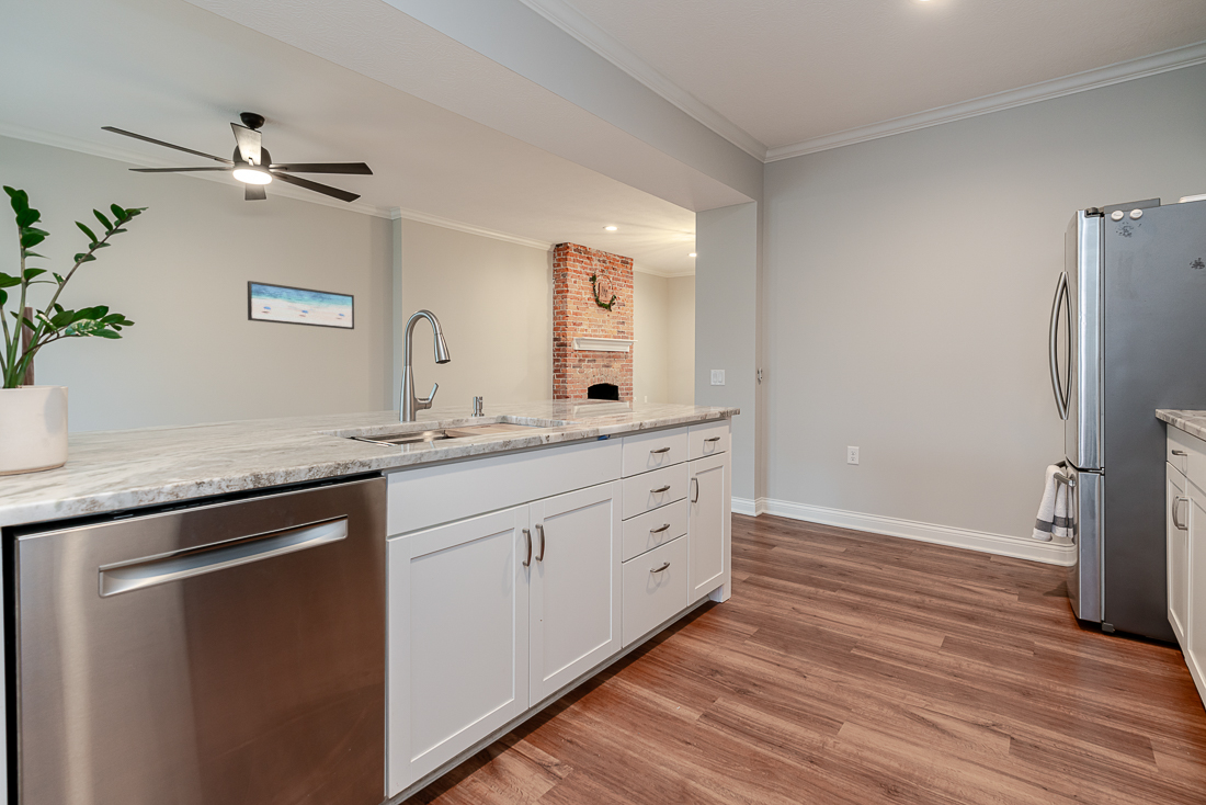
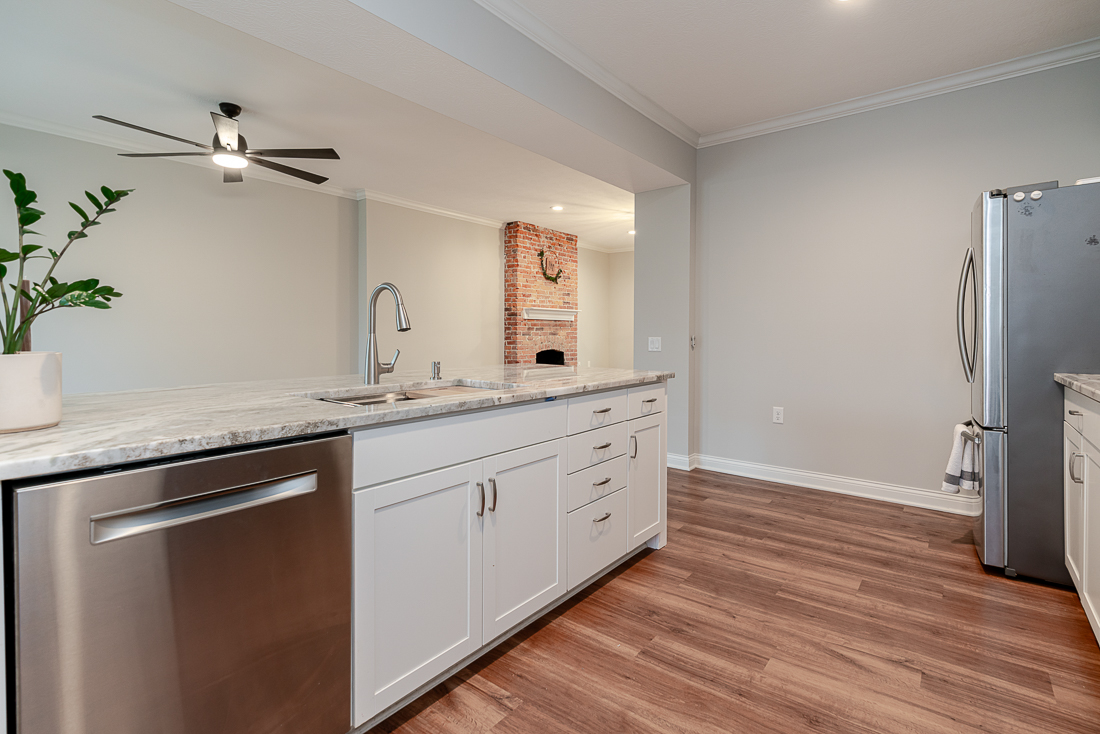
- wall art [247,280,355,330]
